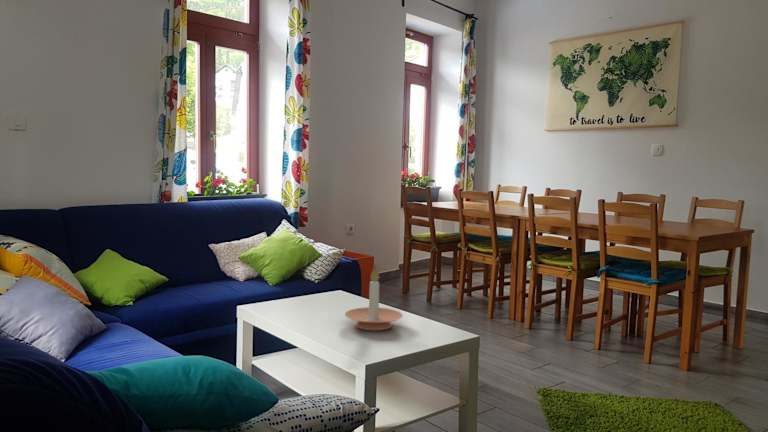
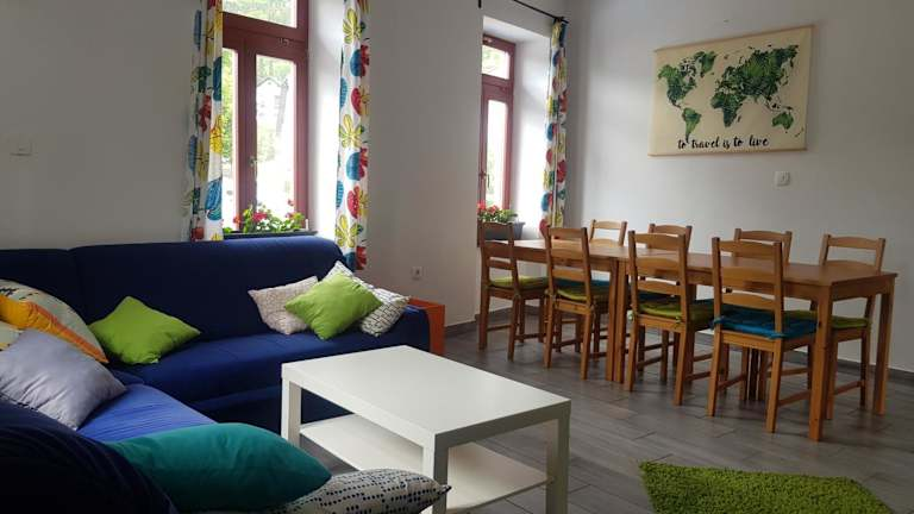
- candle holder [344,263,404,331]
